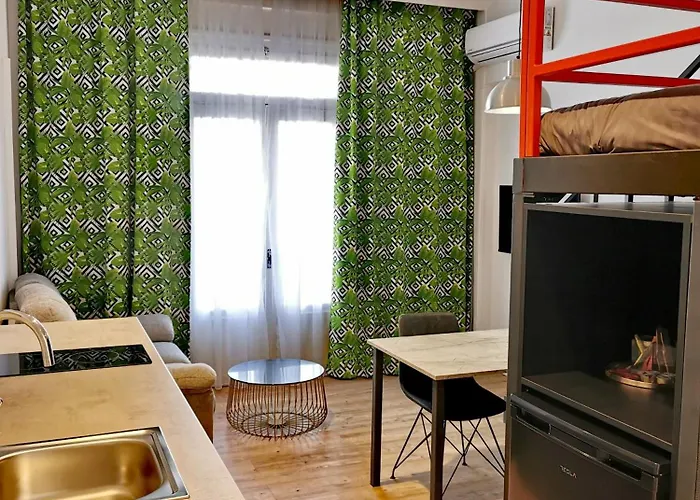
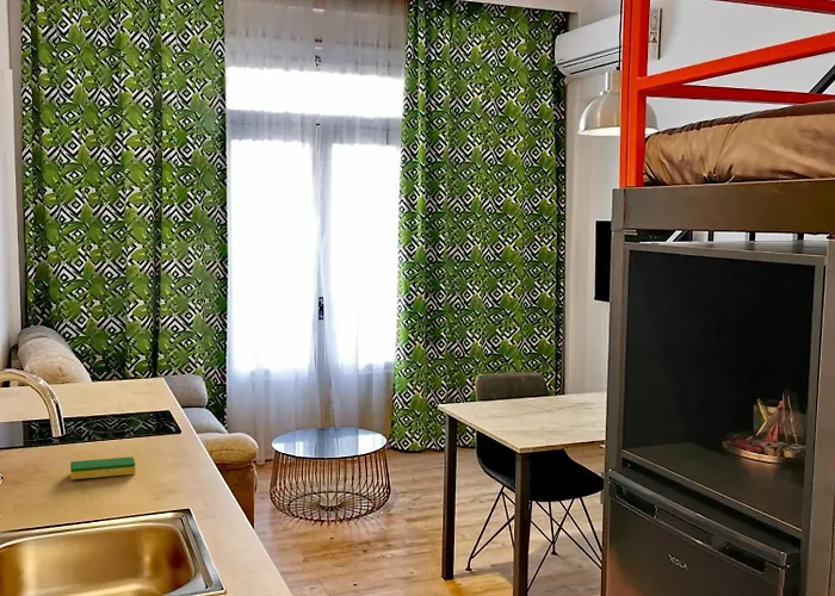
+ dish sponge [69,455,137,480]
